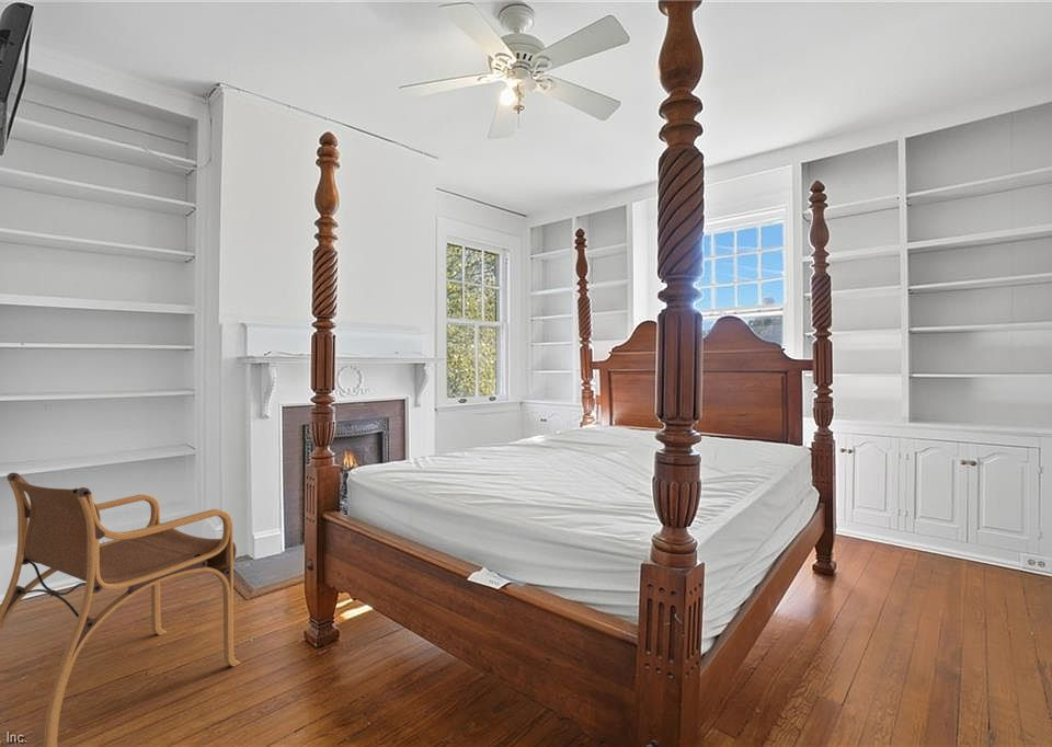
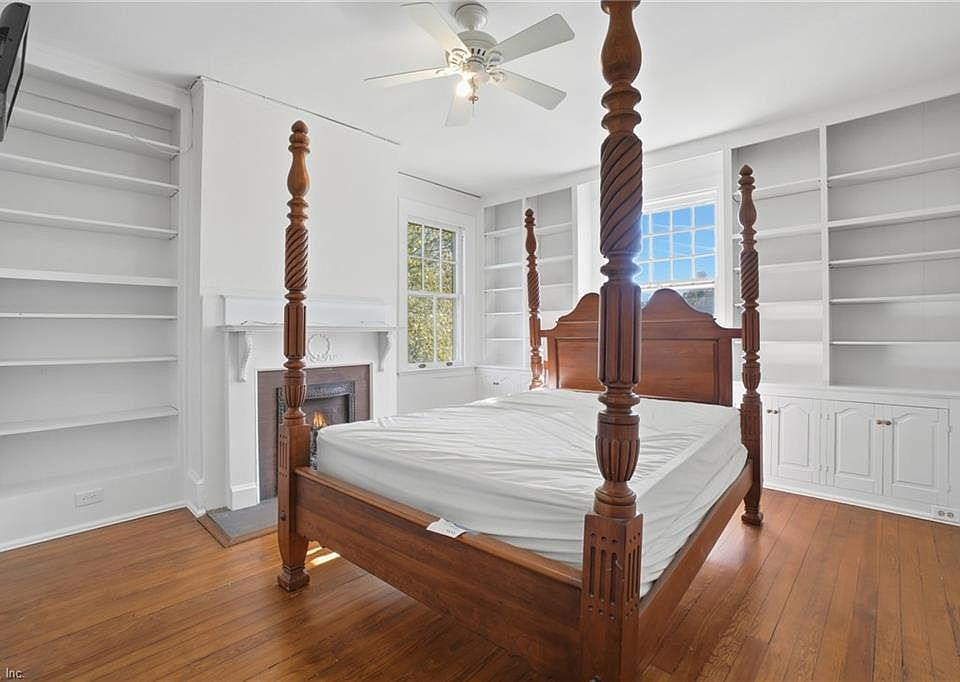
- armchair [0,471,241,747]
